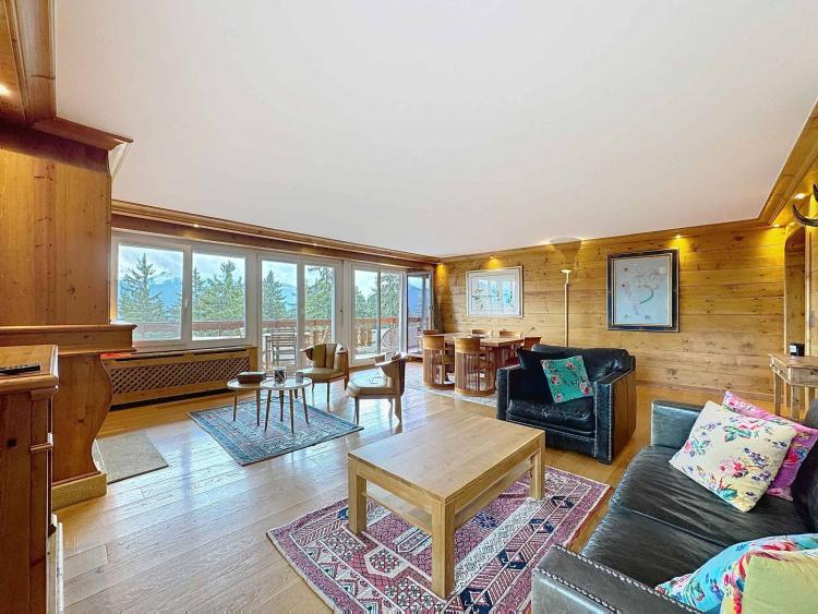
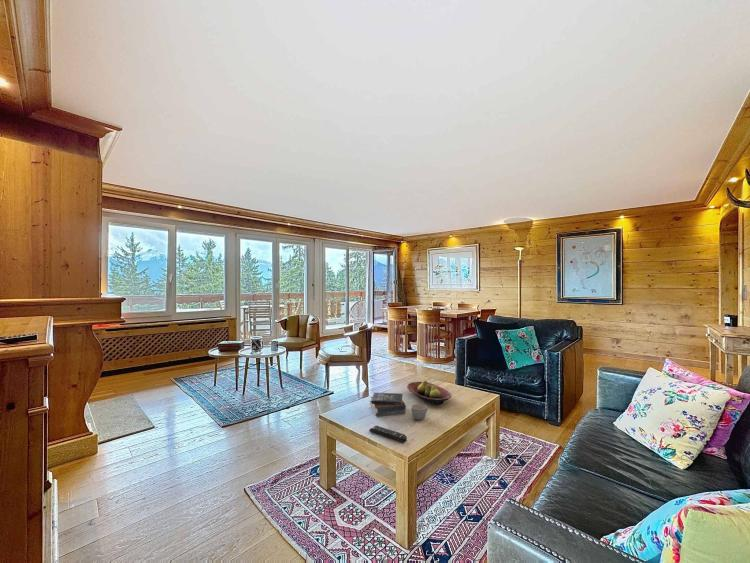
+ mug [410,403,428,421]
+ book [369,392,407,417]
+ fruit bowl [406,380,453,406]
+ remote control [368,425,408,443]
